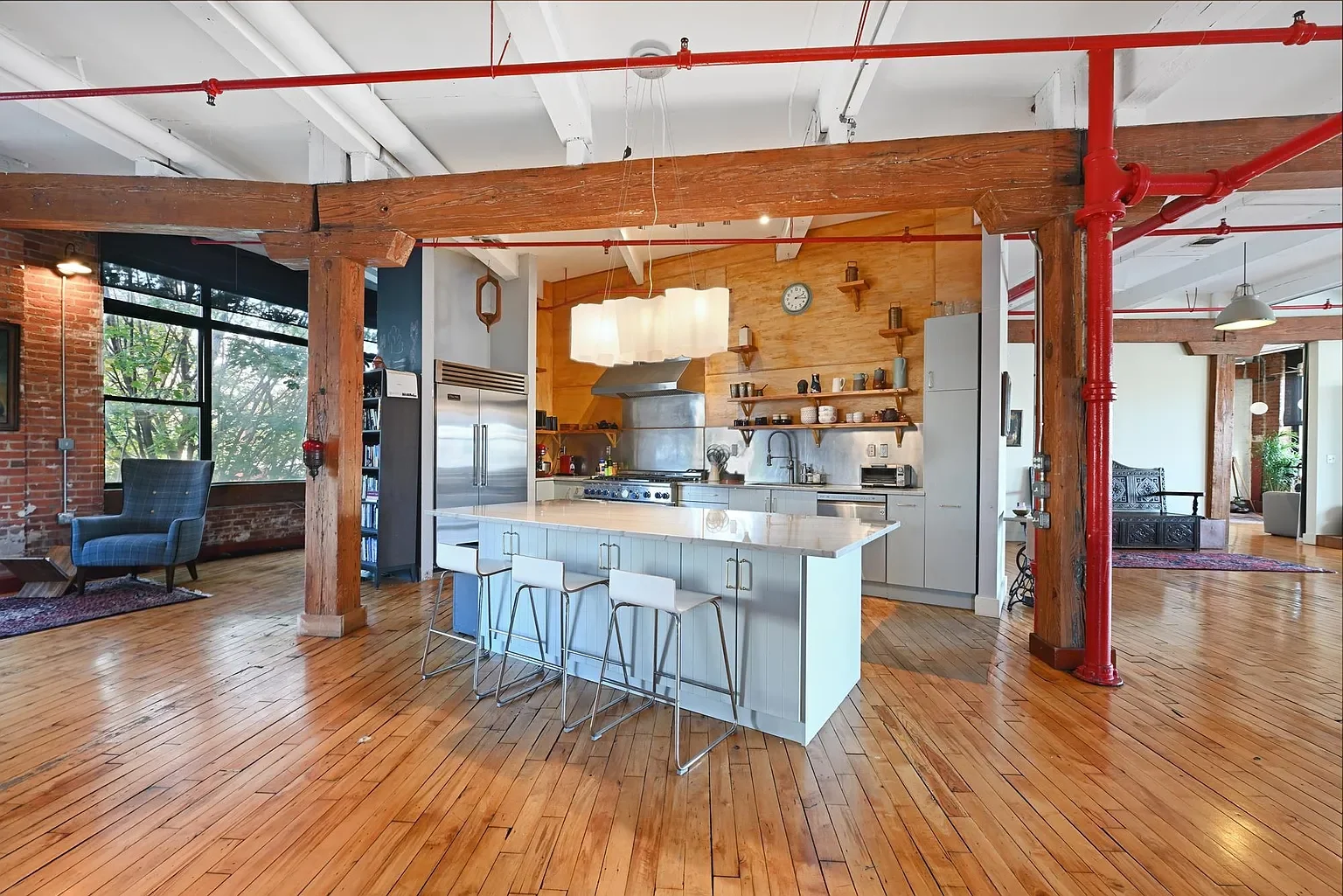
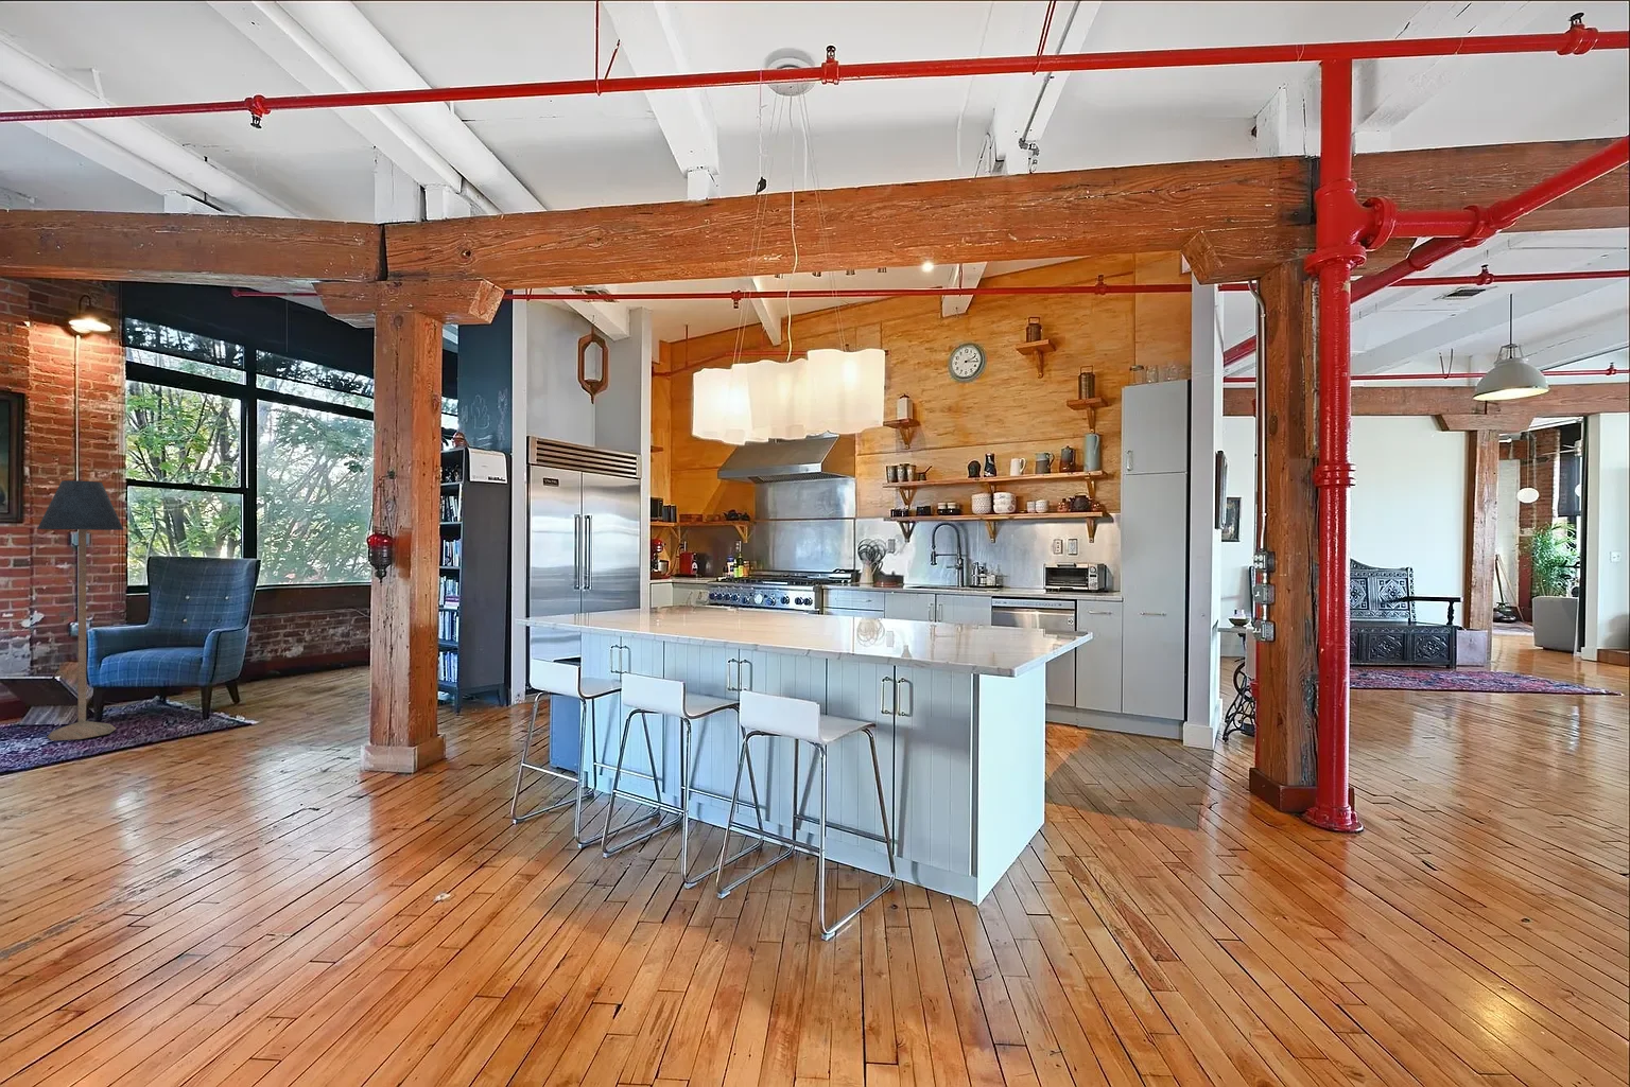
+ floor lamp [36,479,124,741]
